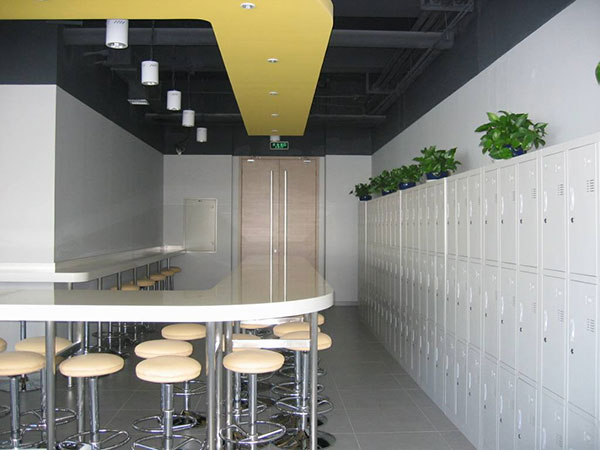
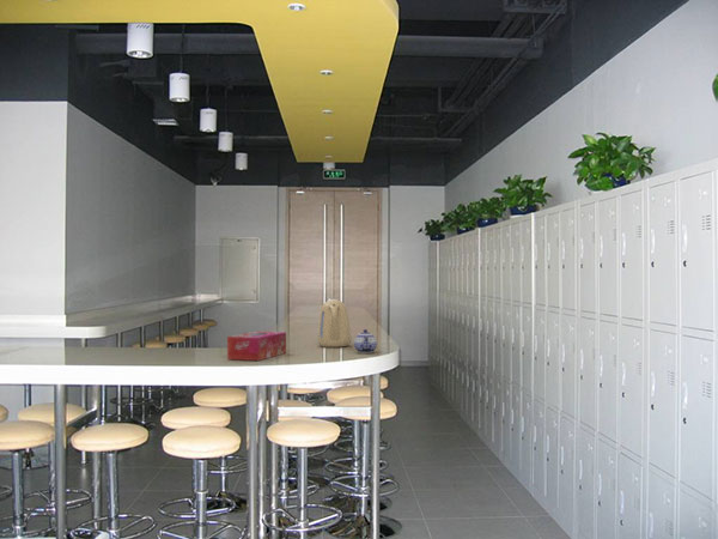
+ tissue box [226,331,287,362]
+ teapot [353,328,378,355]
+ kettle [316,298,353,349]
